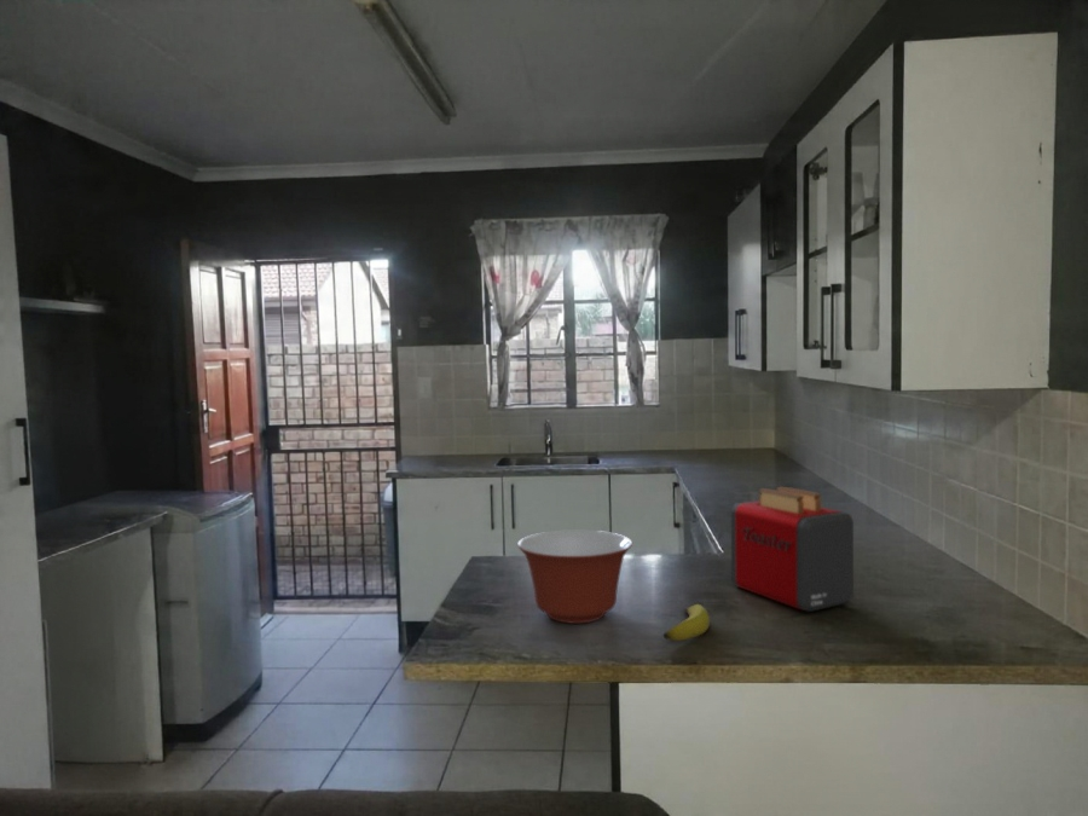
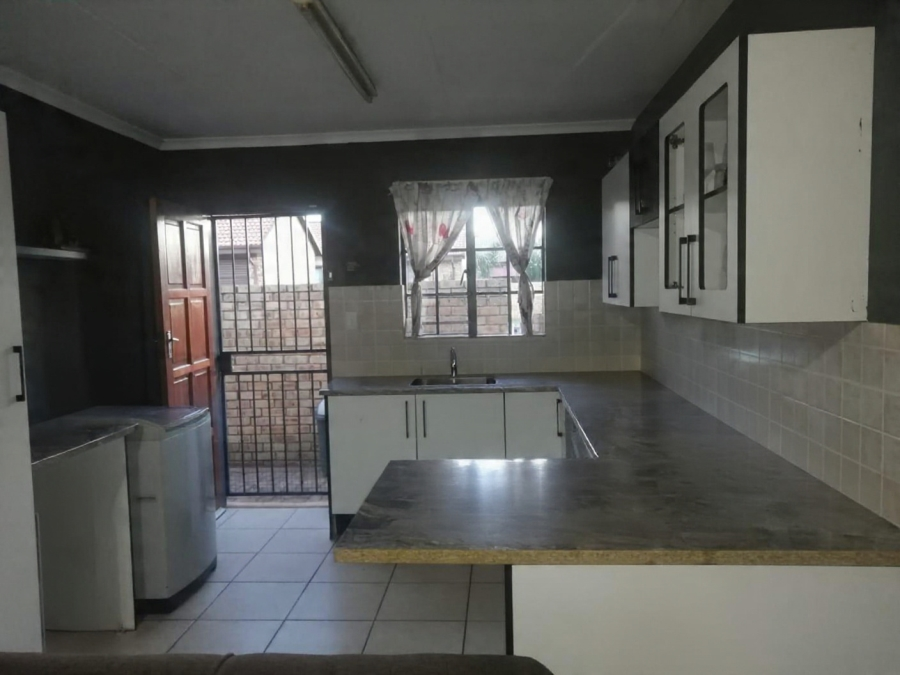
- banana [662,603,711,642]
- mixing bowl [516,529,633,625]
- toaster [730,486,855,613]
